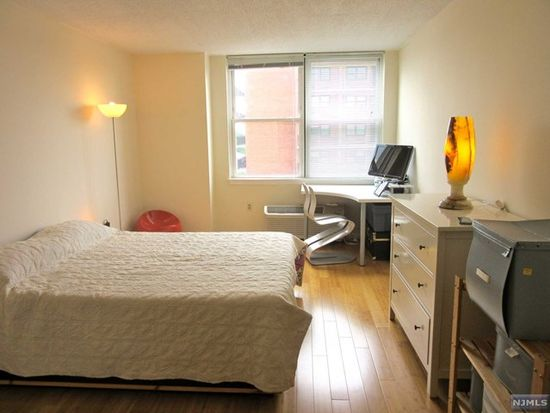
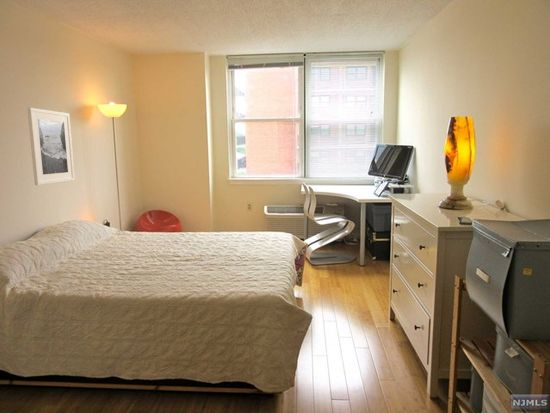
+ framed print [27,107,76,186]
